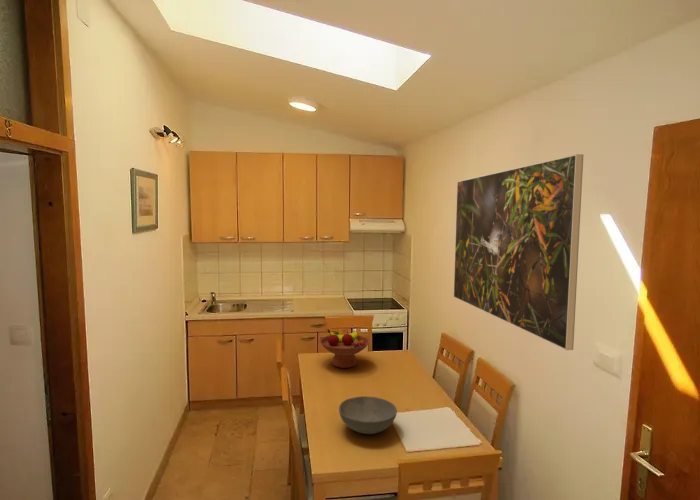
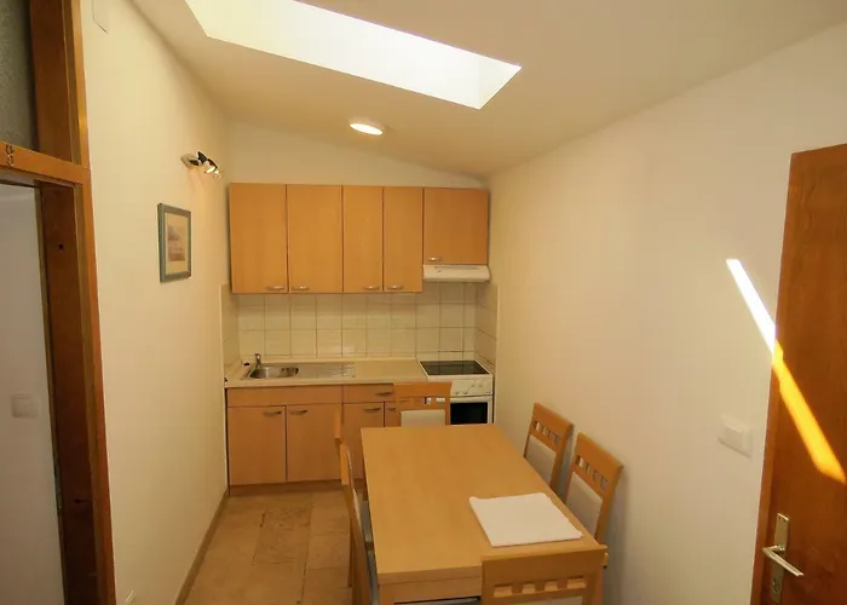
- fruit bowl [319,328,371,369]
- bowl [338,395,398,435]
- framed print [453,153,584,351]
